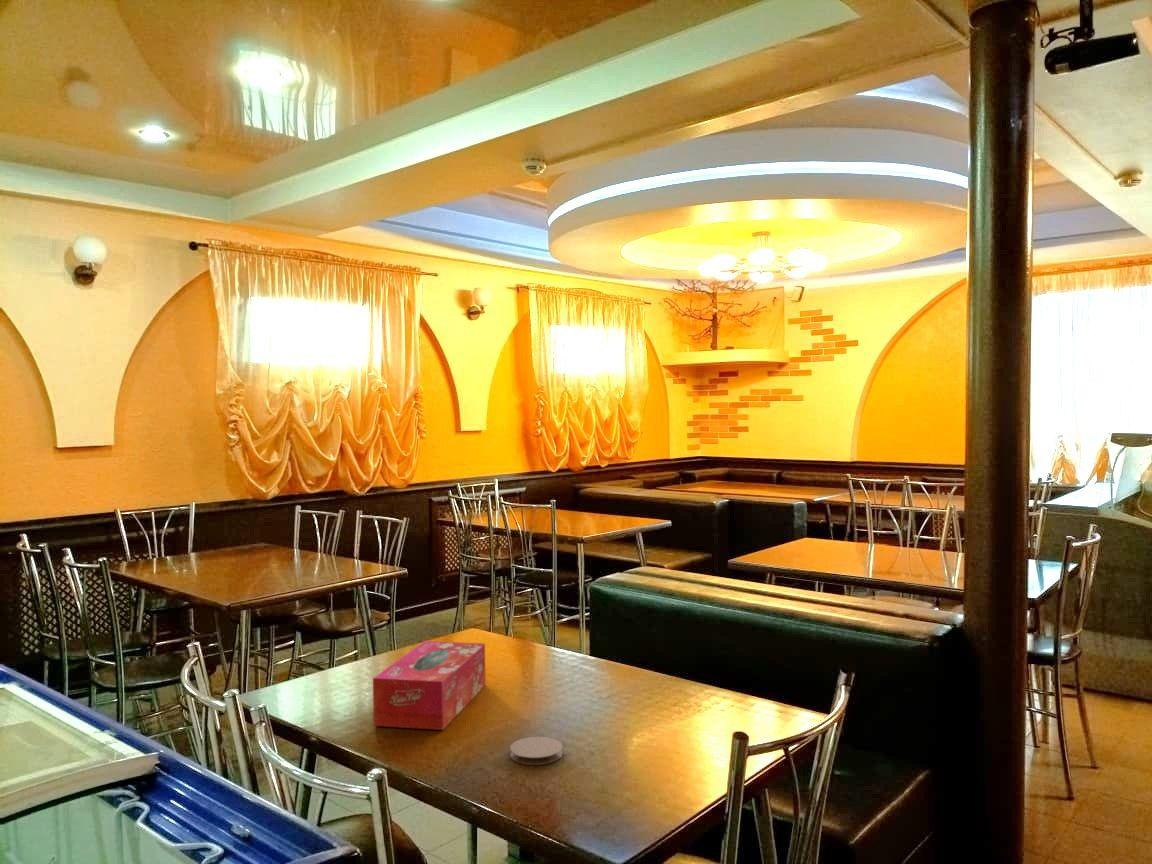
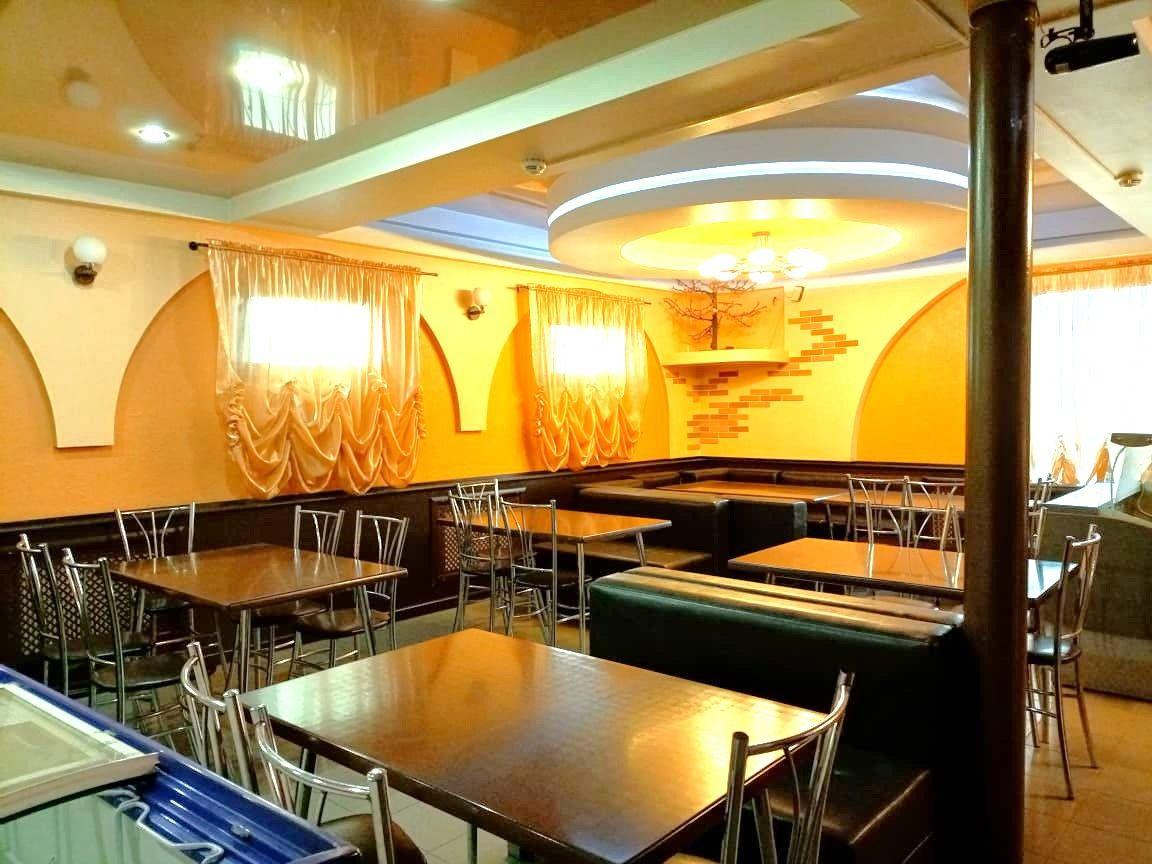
- tissue box [372,640,487,731]
- coaster [509,736,564,766]
